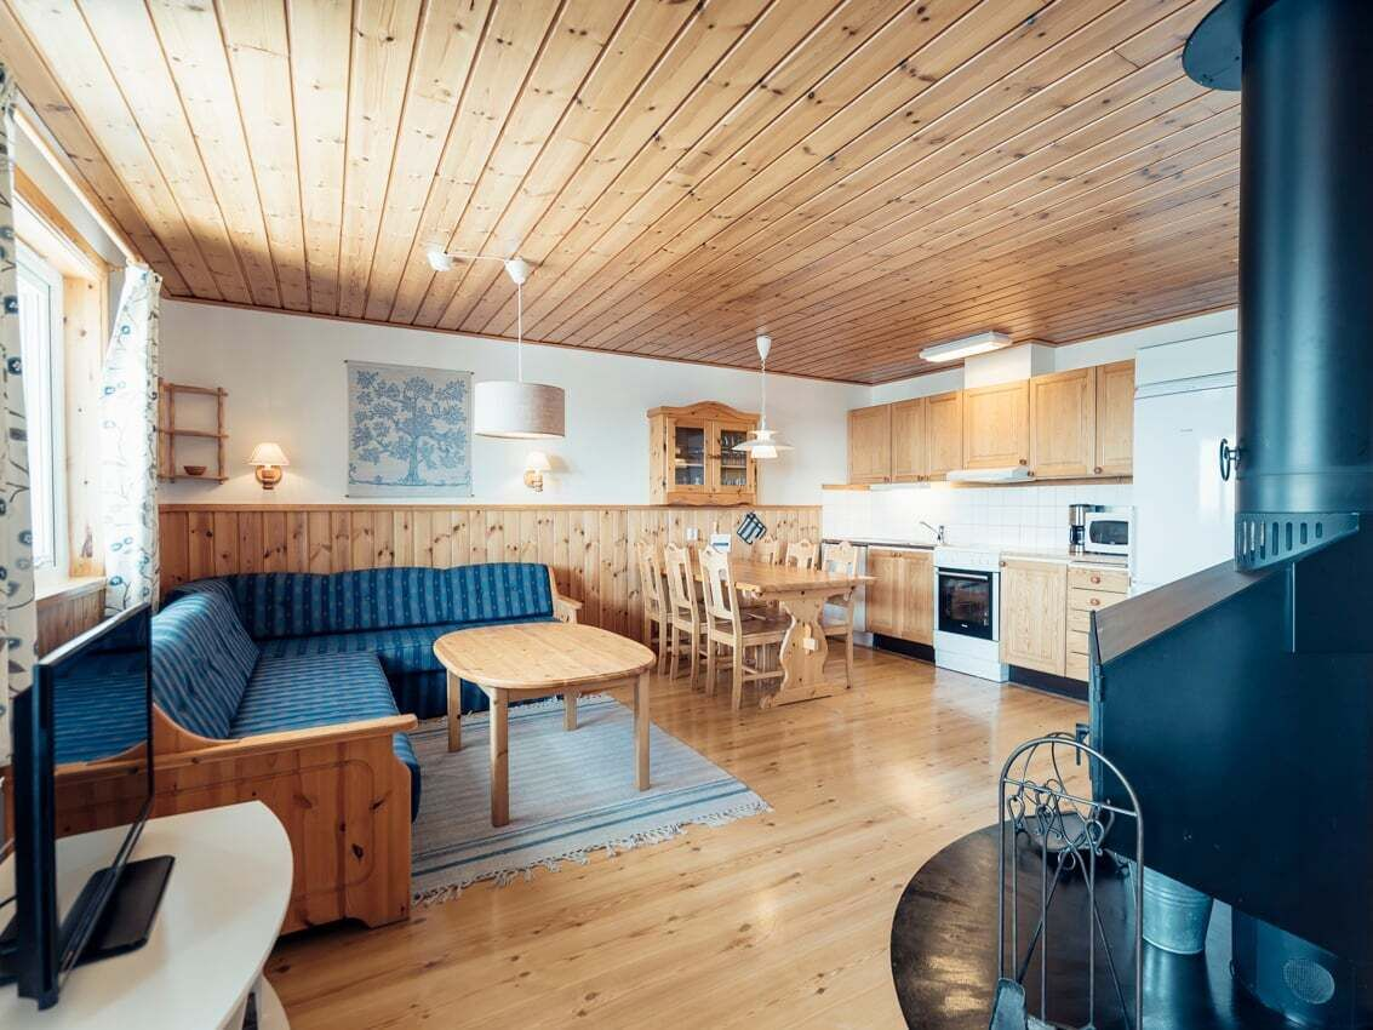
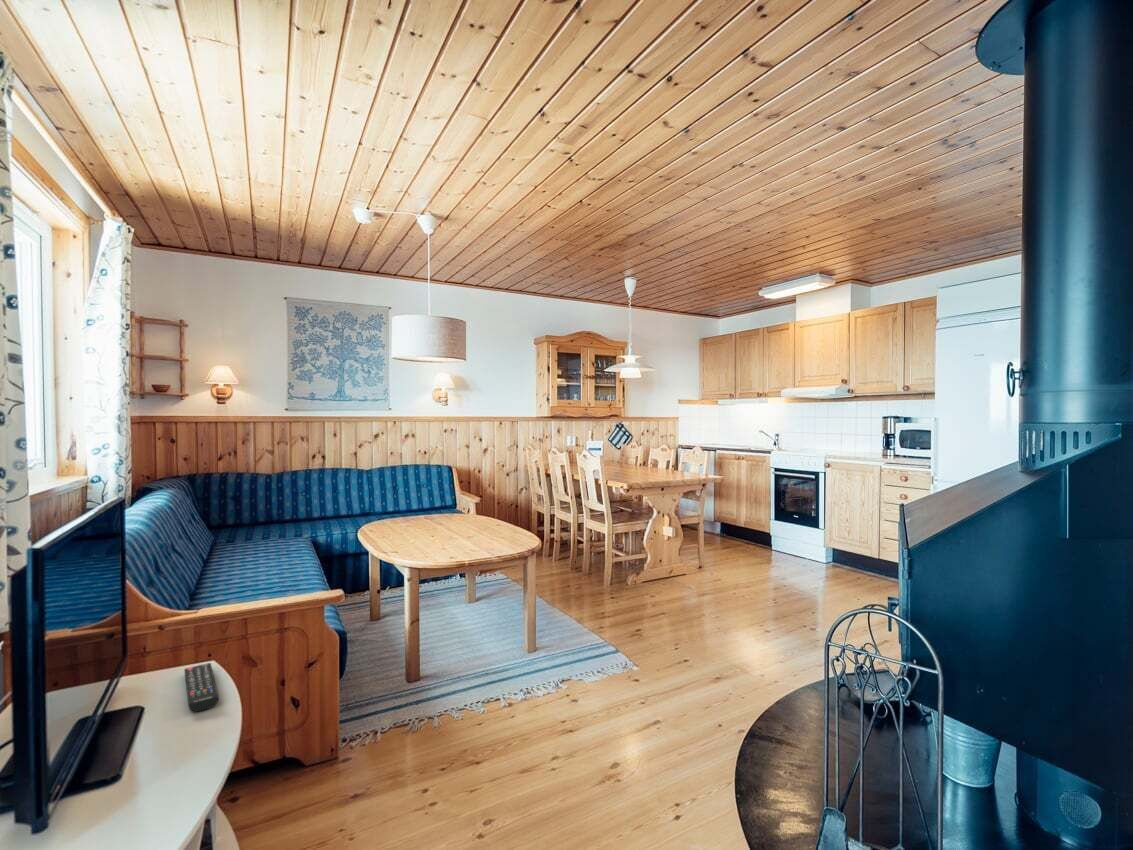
+ remote control [183,662,219,713]
